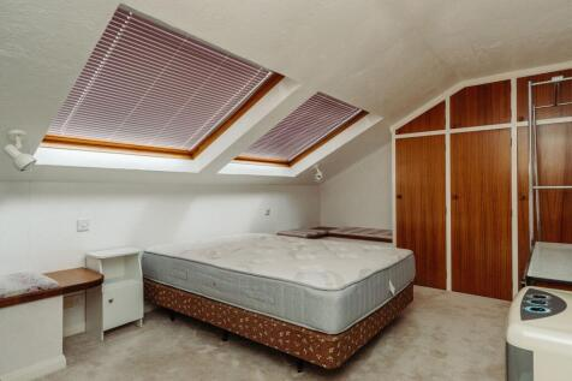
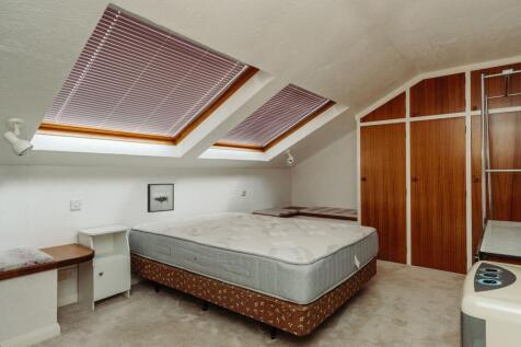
+ wall art [147,183,175,213]
